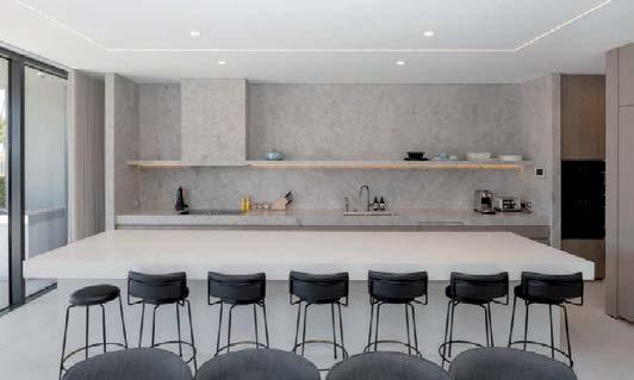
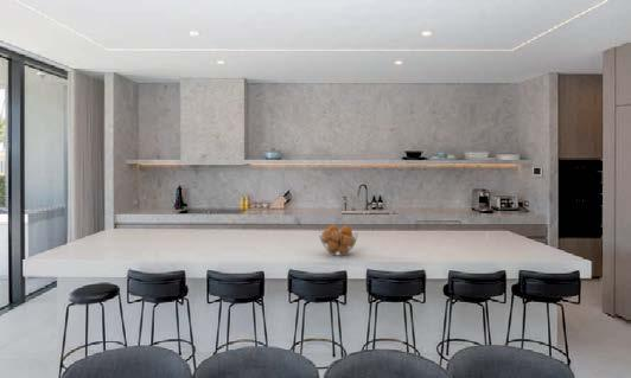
+ fruit basket [318,224,359,257]
